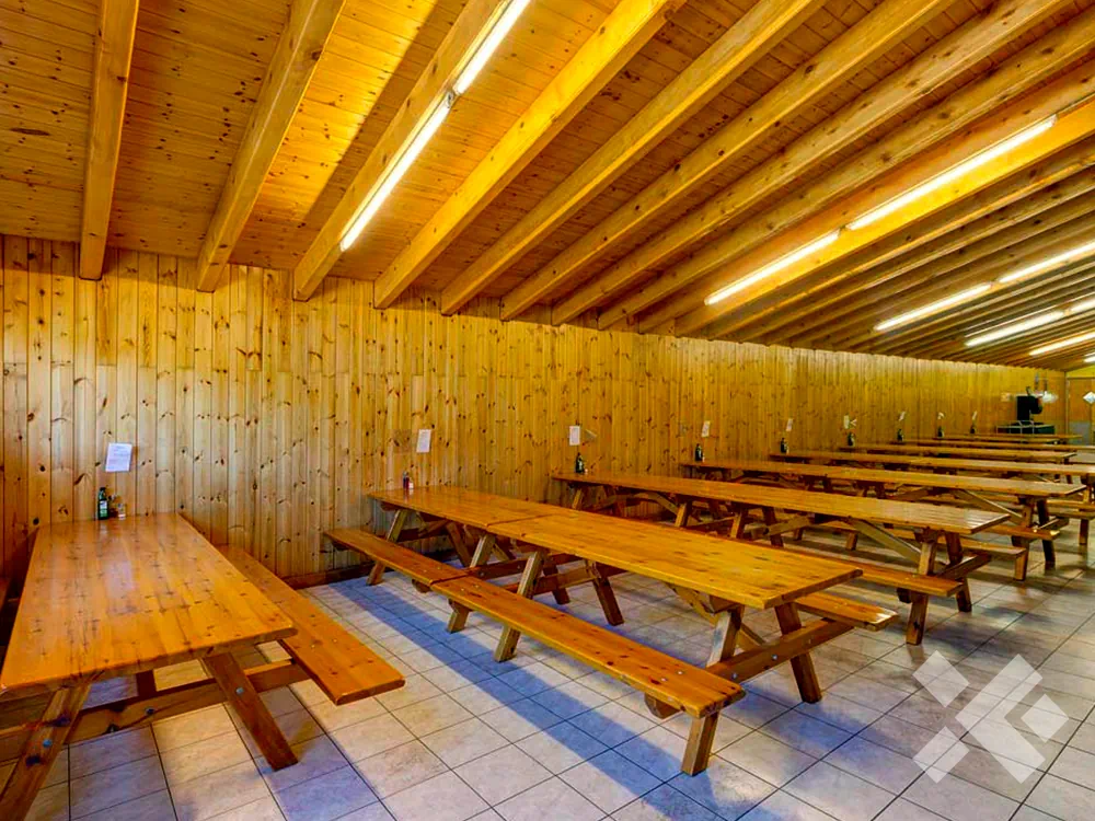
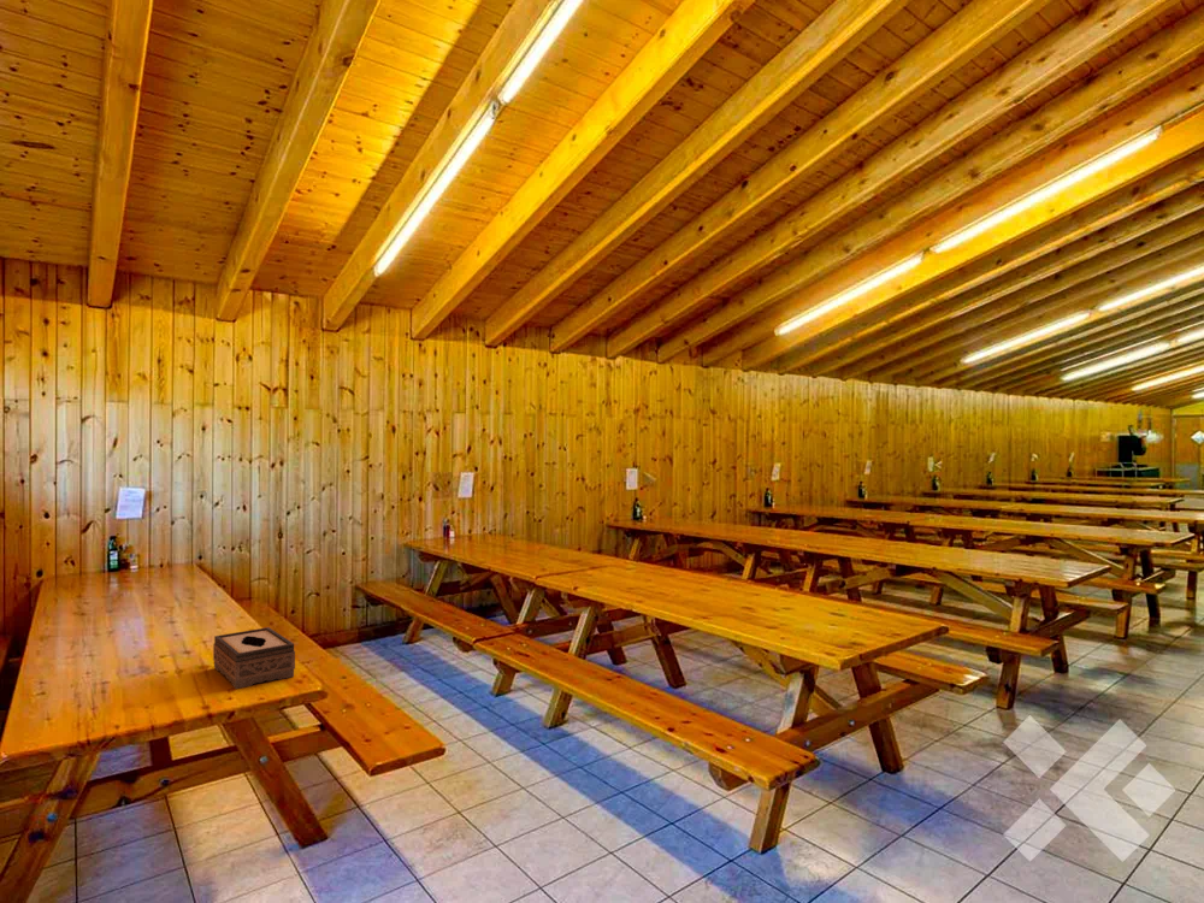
+ tissue box [212,626,296,690]
